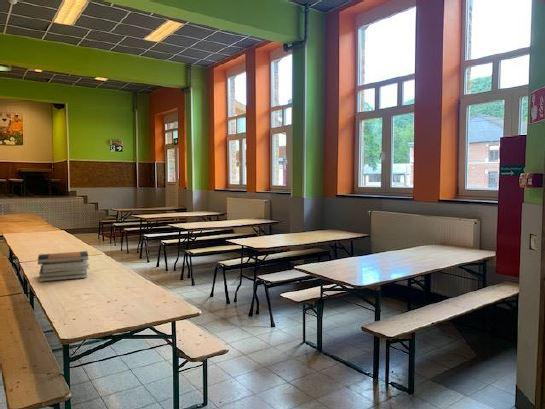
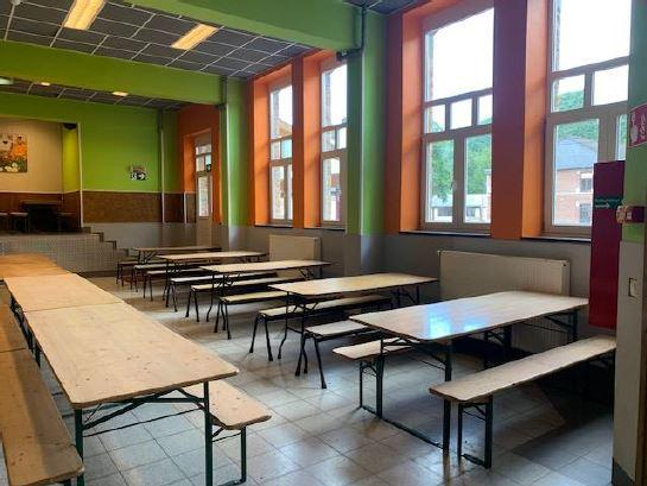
- book stack [36,250,91,283]
